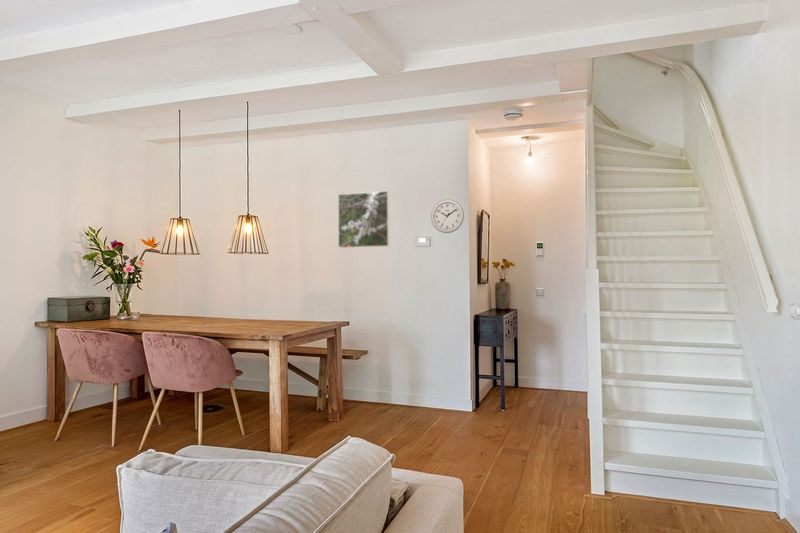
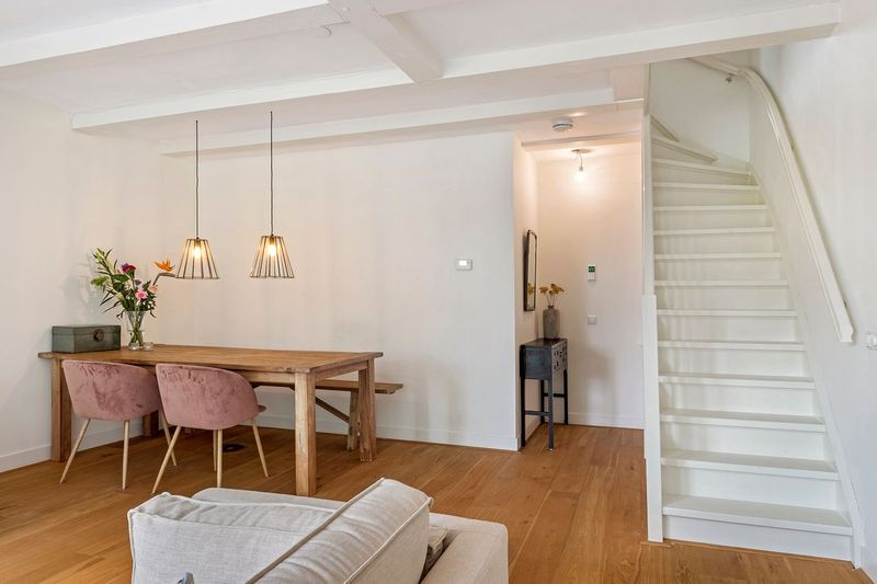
- wall clock [430,198,465,234]
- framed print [337,190,390,249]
